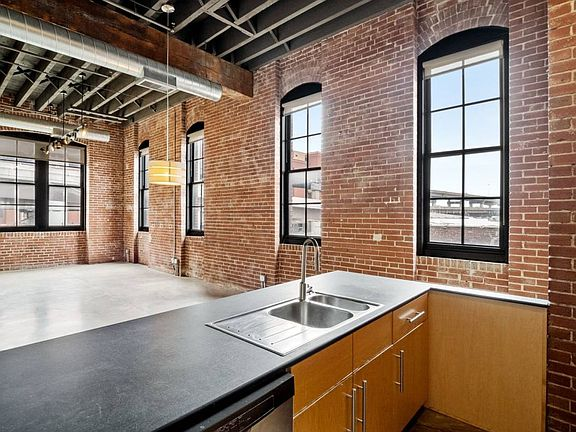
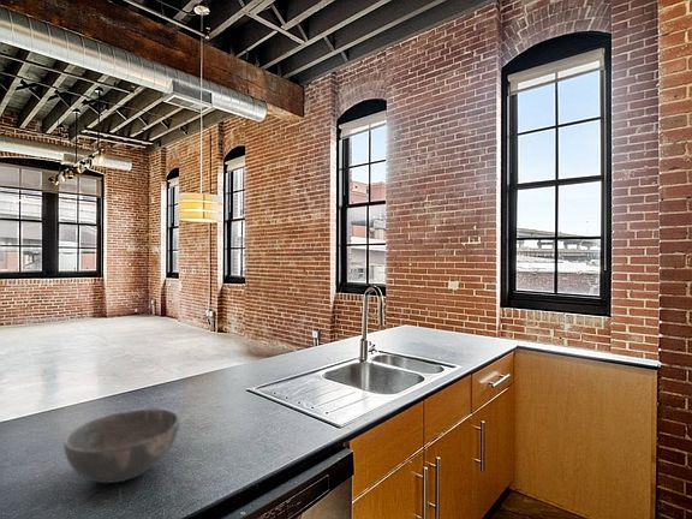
+ bowl [62,407,181,484]
